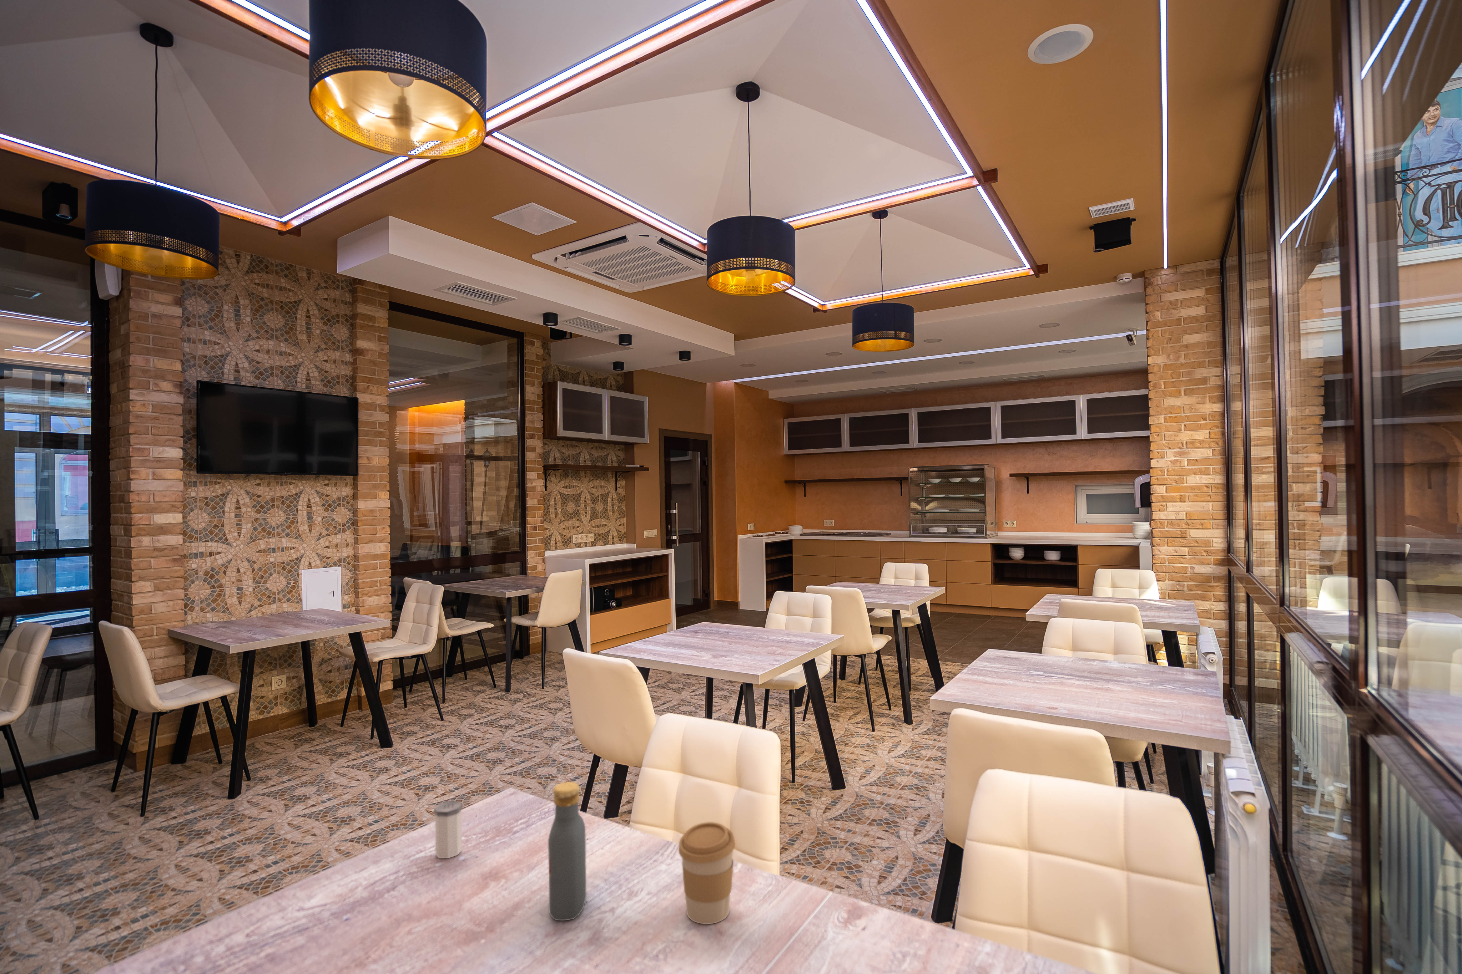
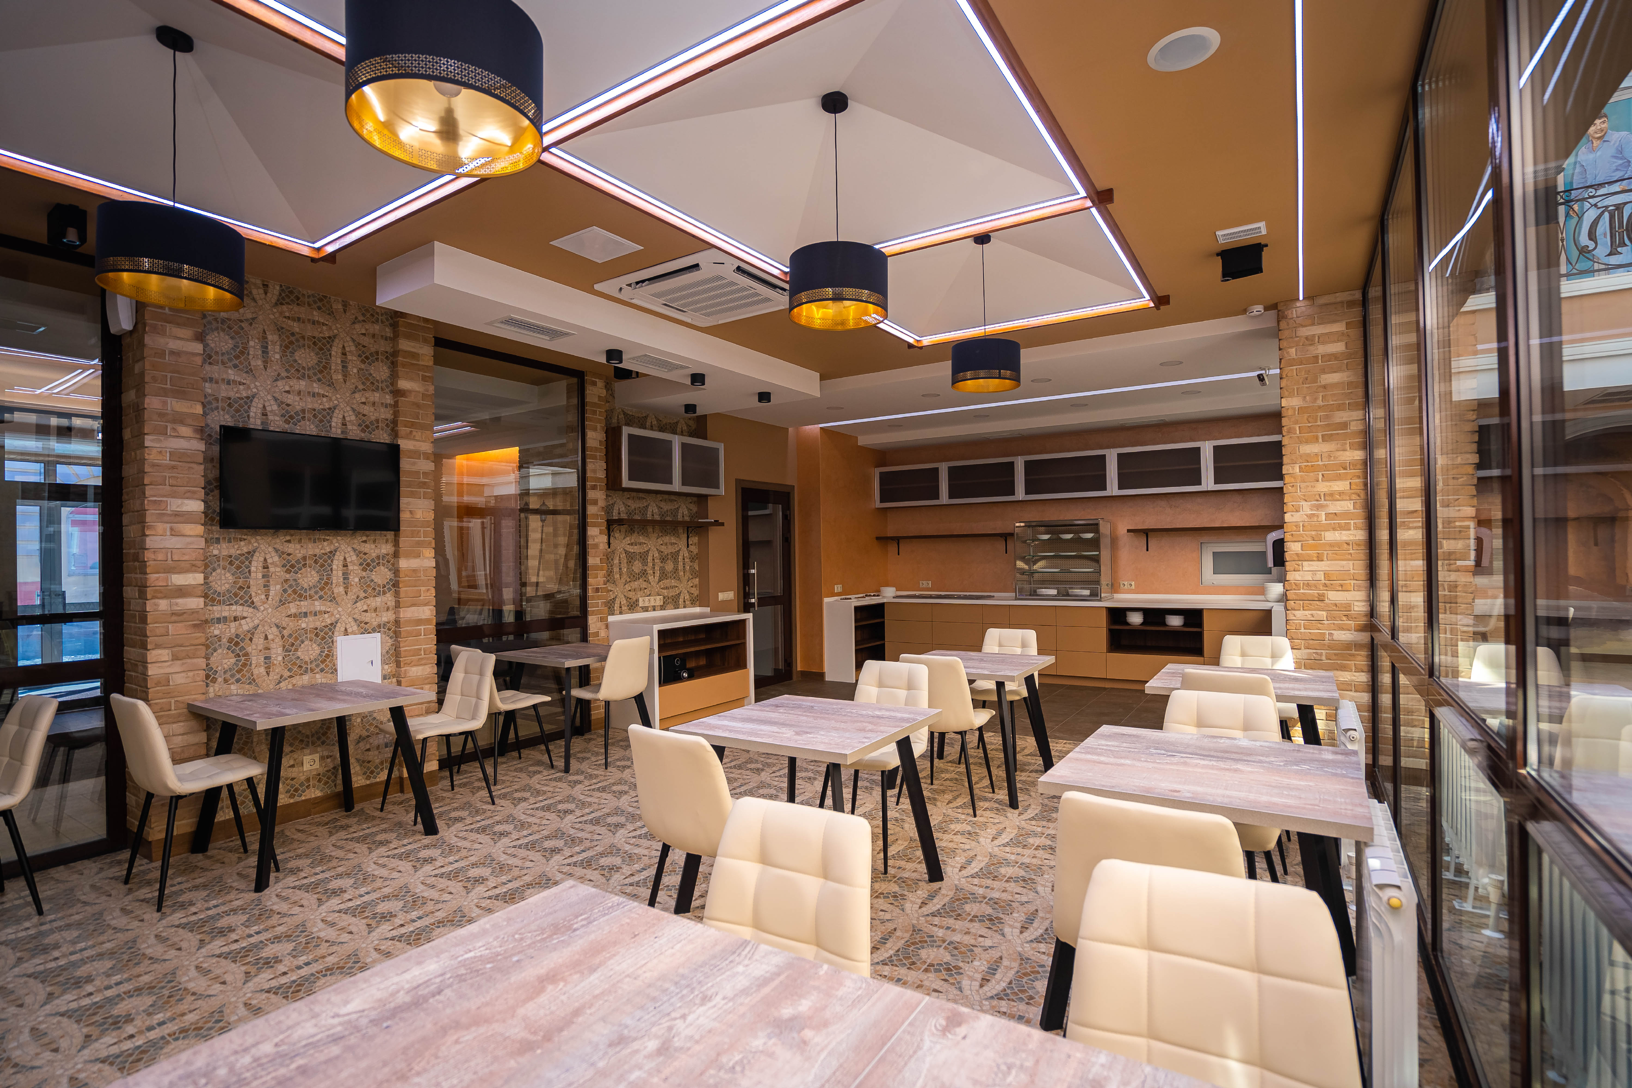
- vodka [548,782,586,921]
- salt shaker [434,800,463,859]
- coffee cup [678,822,735,924]
